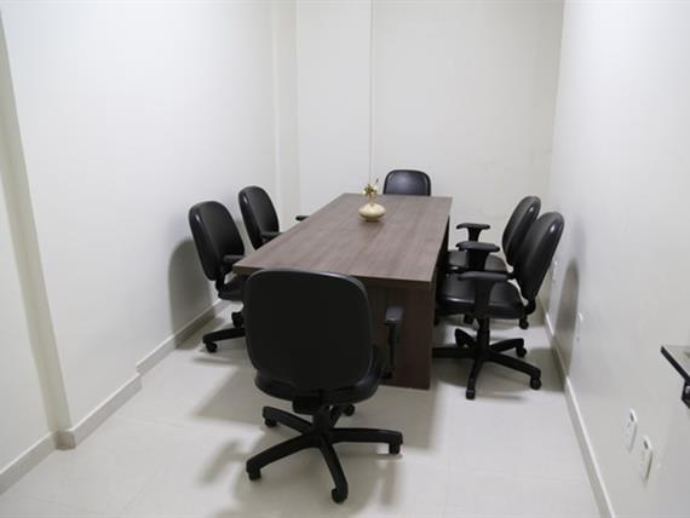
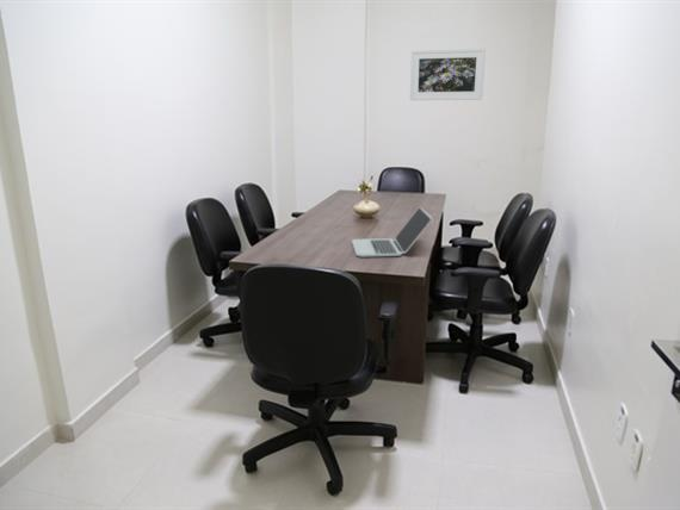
+ laptop [351,206,433,259]
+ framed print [409,48,487,101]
